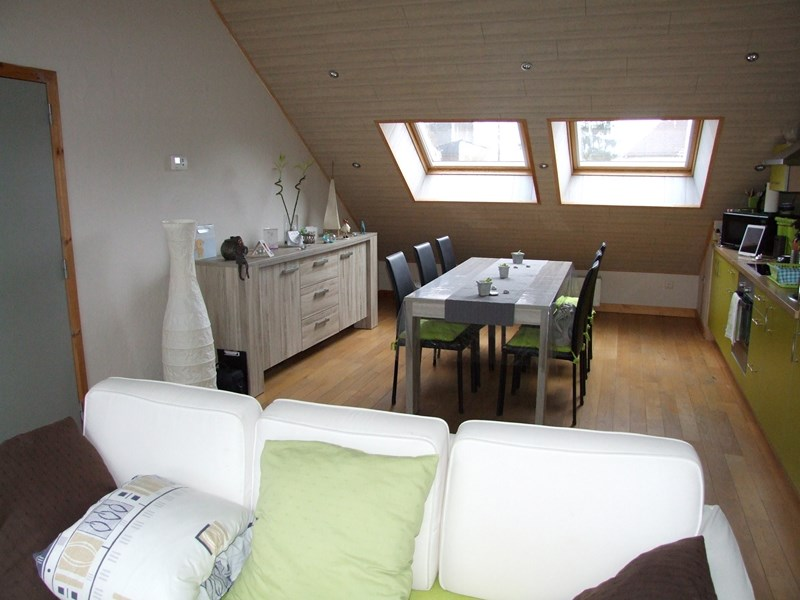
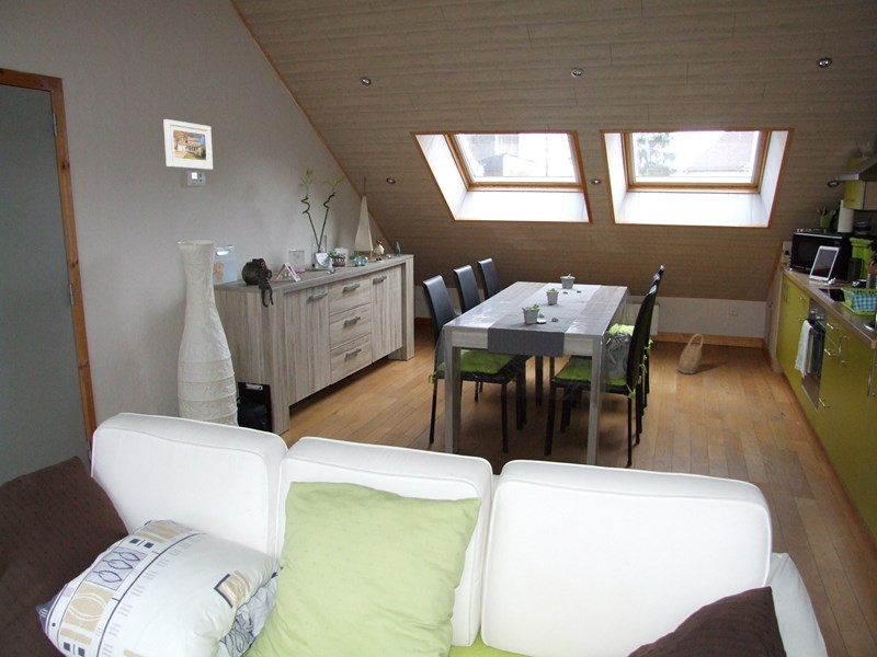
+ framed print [162,118,214,171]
+ basket [675,333,705,374]
